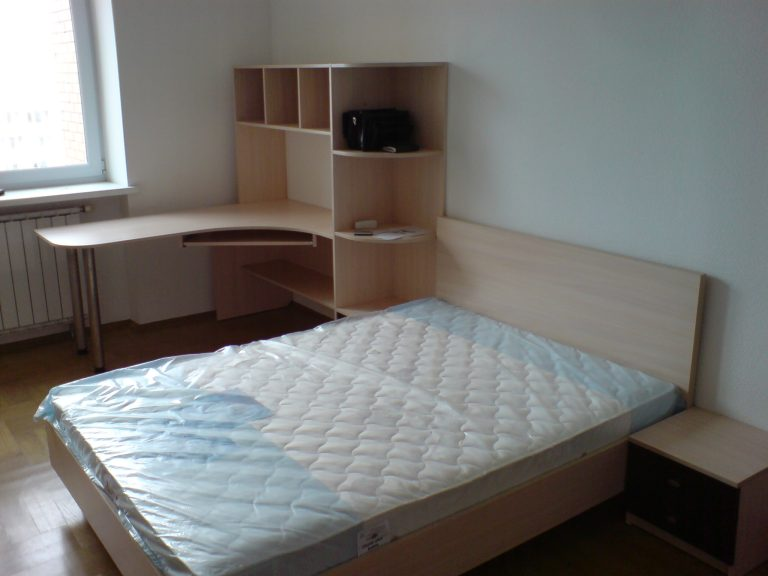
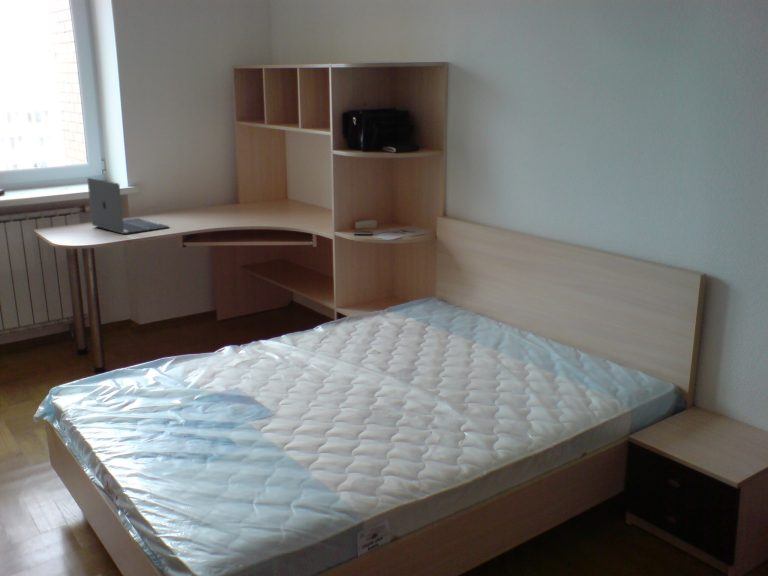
+ laptop [86,177,170,235]
